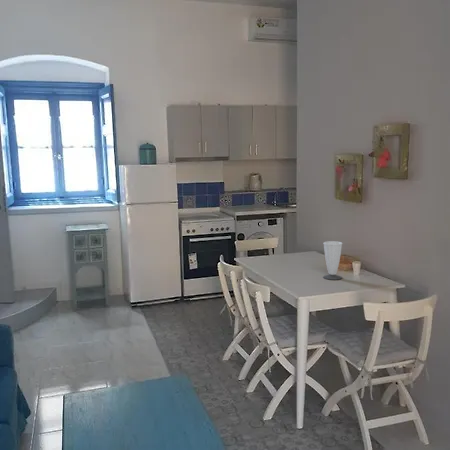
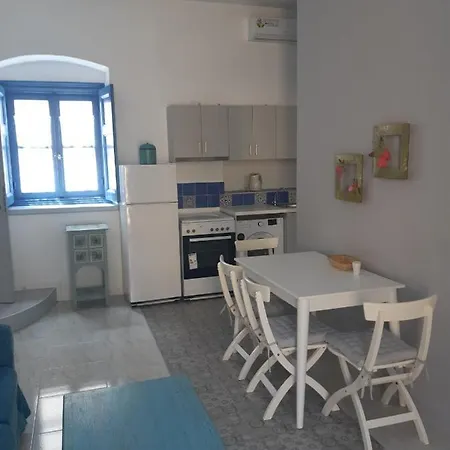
- cup [322,240,344,281]
